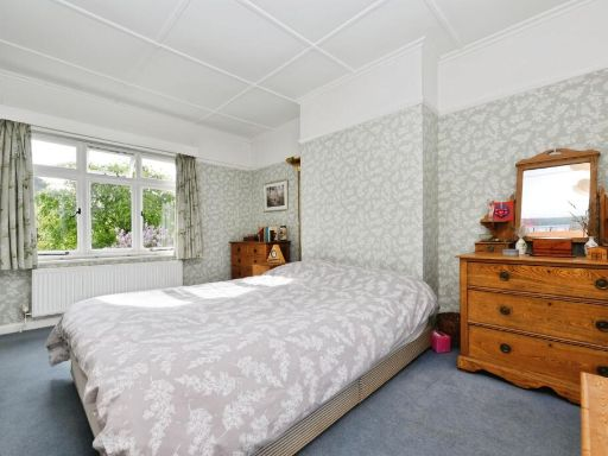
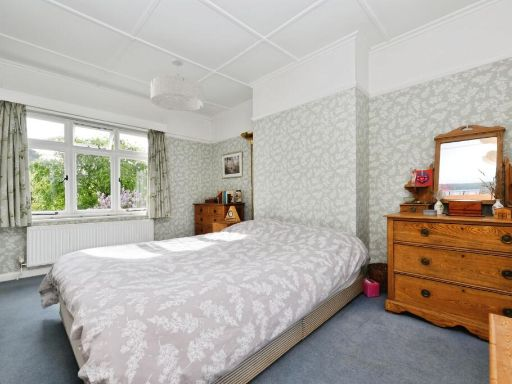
+ ceiling light fixture [149,58,205,112]
